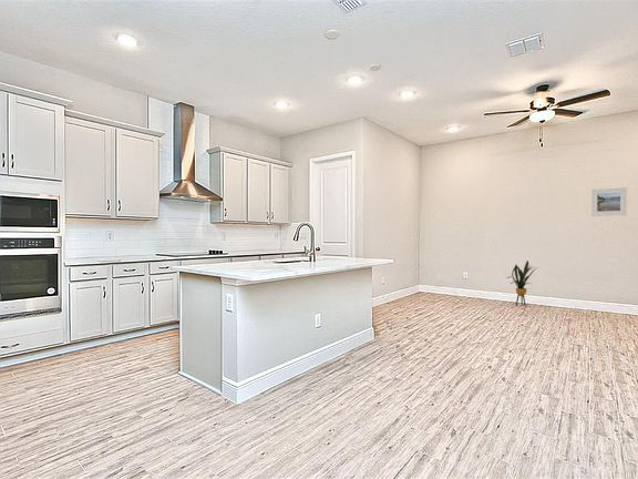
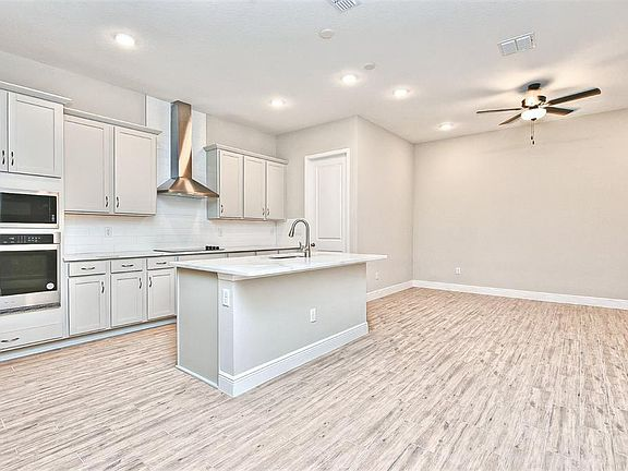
- house plant [506,259,537,307]
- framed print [590,186,628,217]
